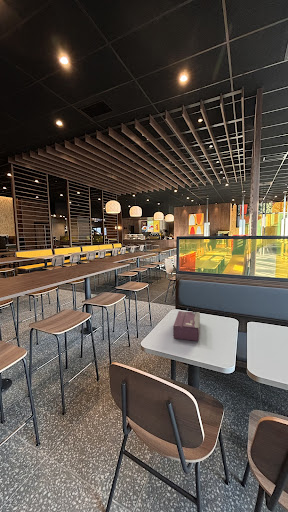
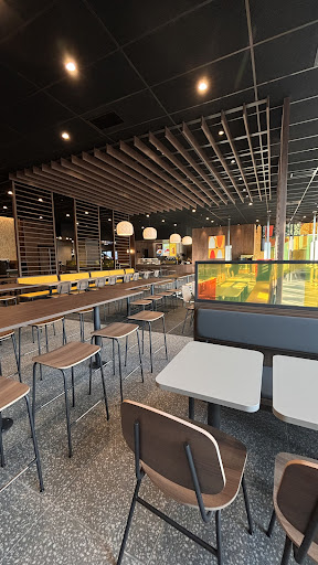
- tissue box [172,310,201,342]
